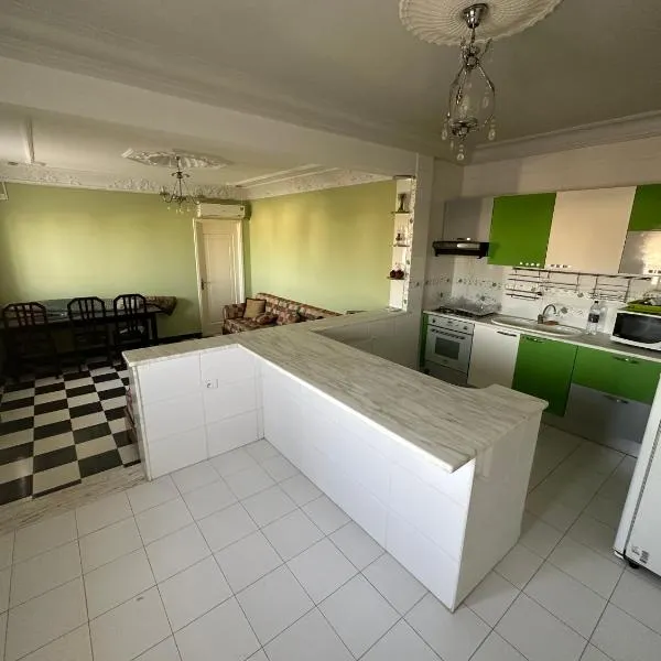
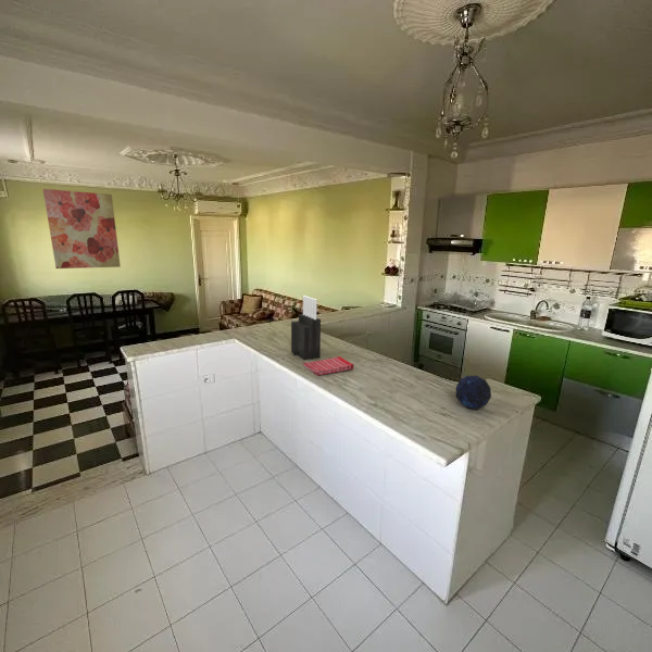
+ dish towel [302,355,355,376]
+ wall art [42,188,122,269]
+ decorative orb [455,375,492,410]
+ knife block [290,294,322,361]
